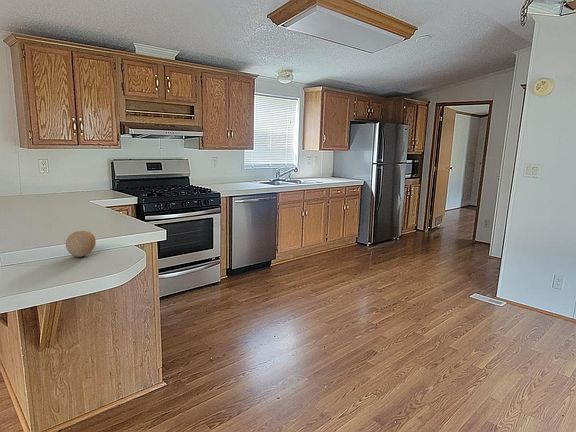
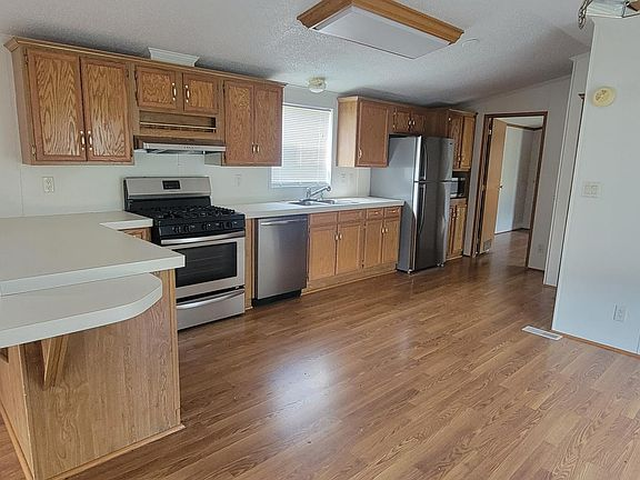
- fruit [65,230,97,258]
